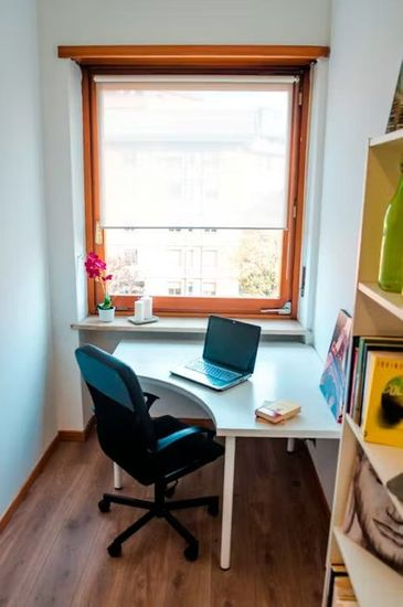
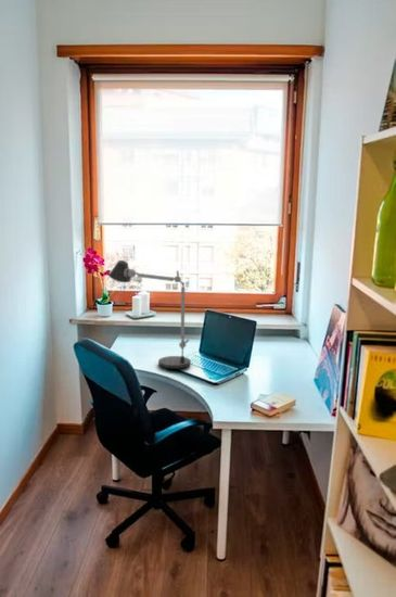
+ desk lamp [107,259,192,369]
